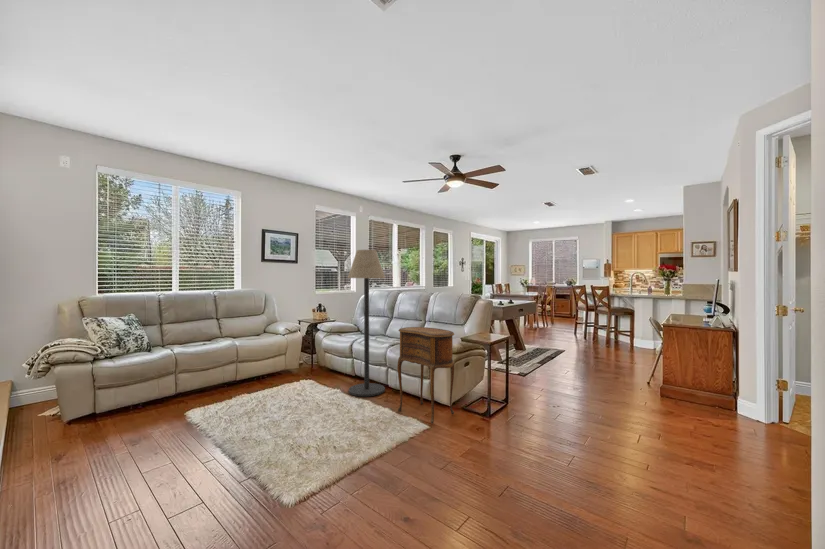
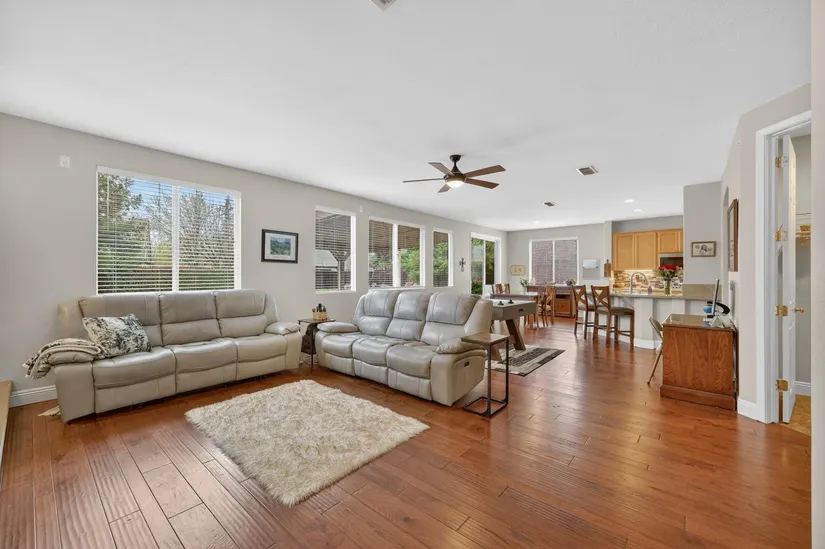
- side table [396,326,455,424]
- floor lamp [347,249,386,398]
